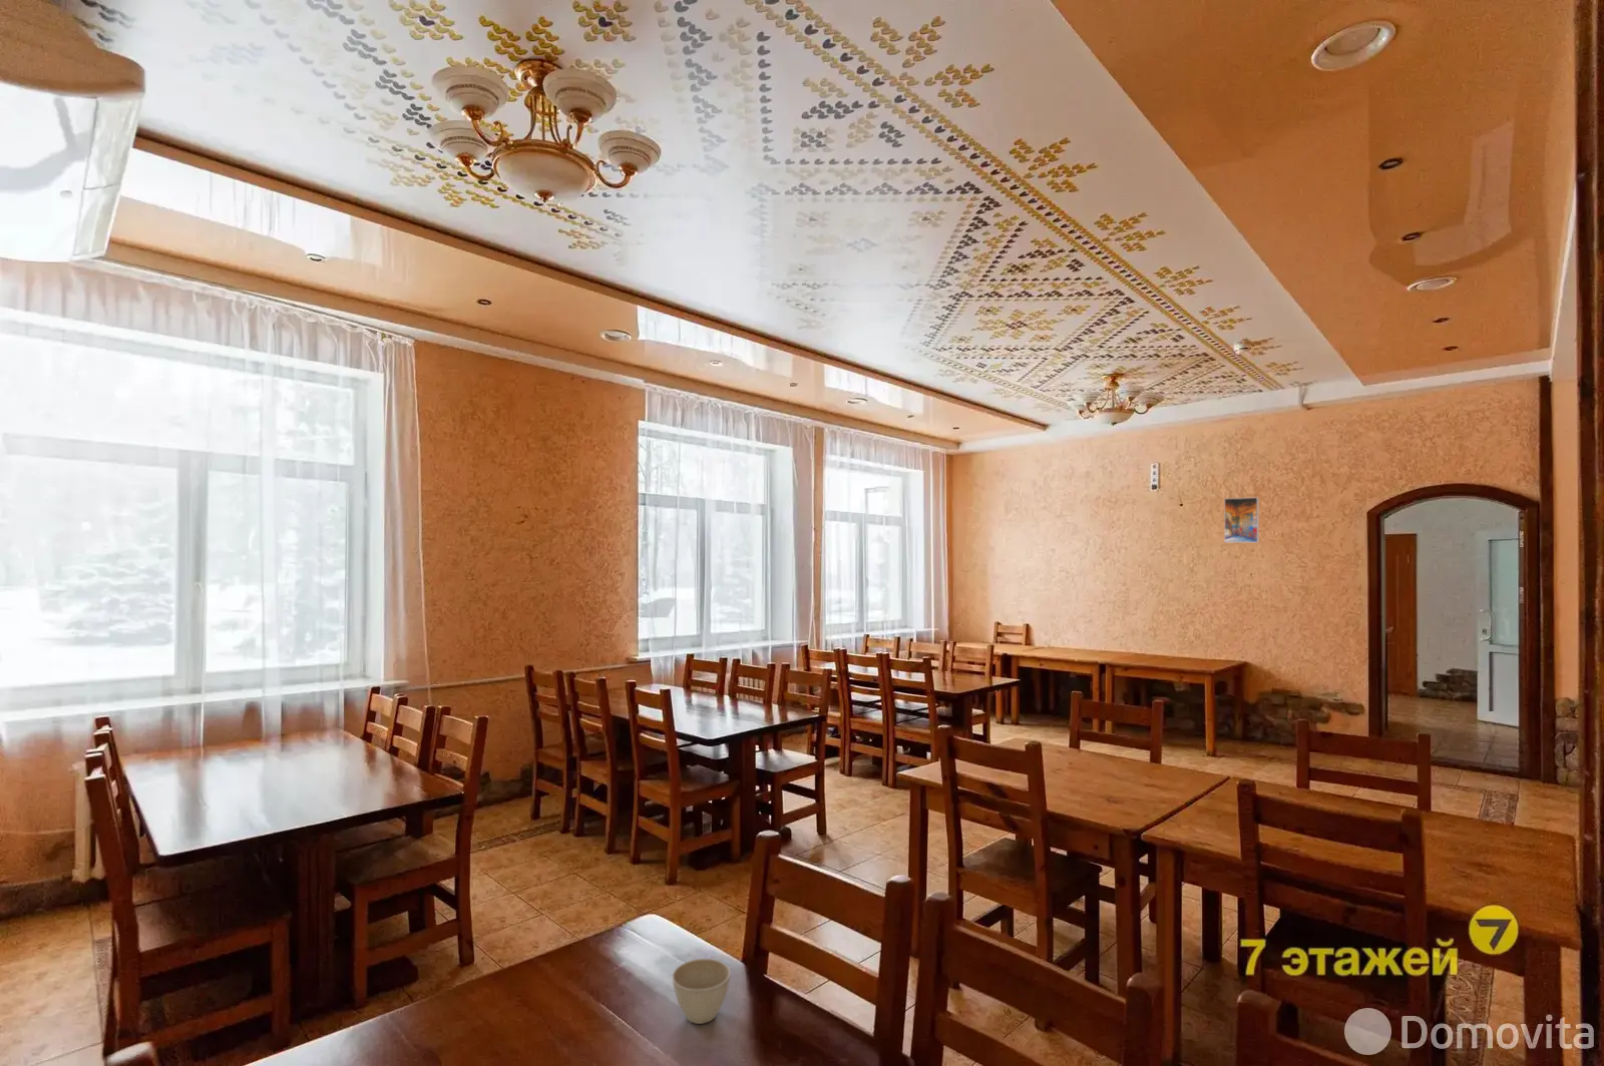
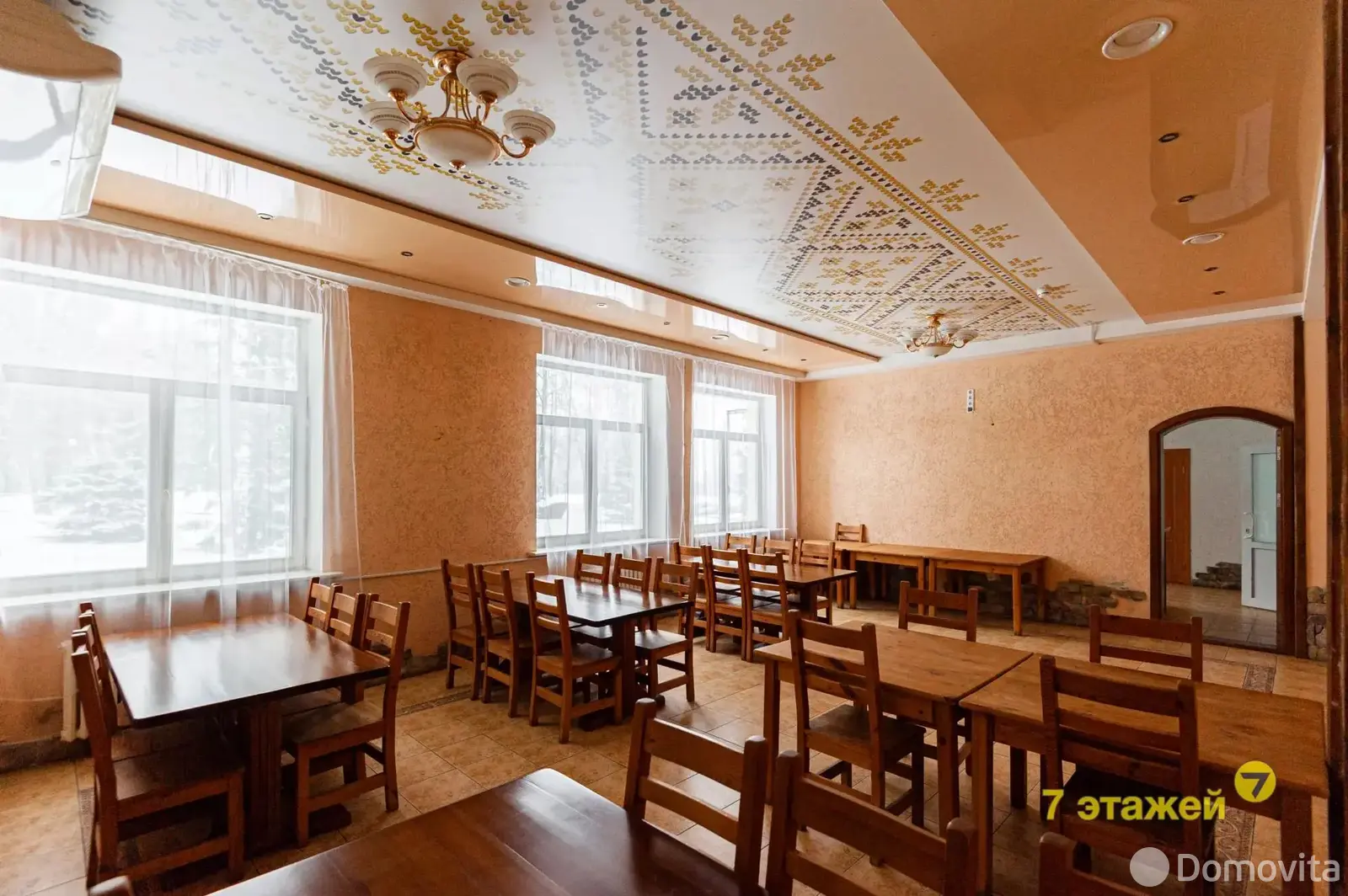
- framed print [1223,496,1260,543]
- flower pot [671,958,732,1024]
